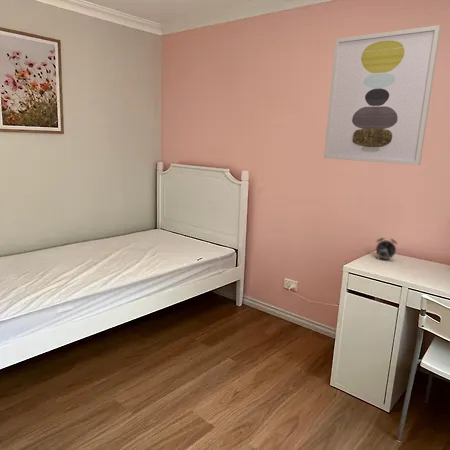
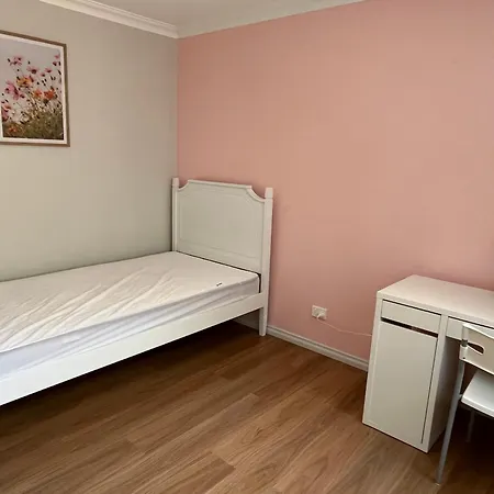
- alarm clock [375,234,398,262]
- wall art [323,24,442,166]
